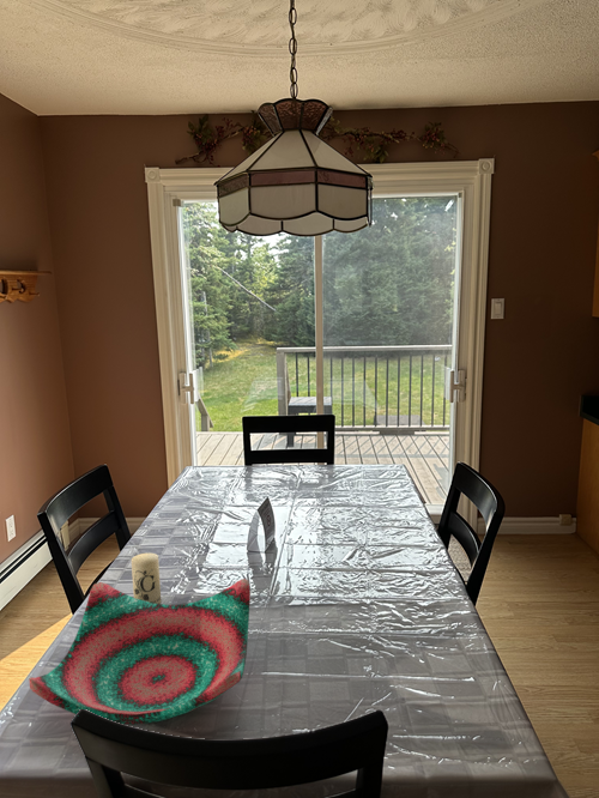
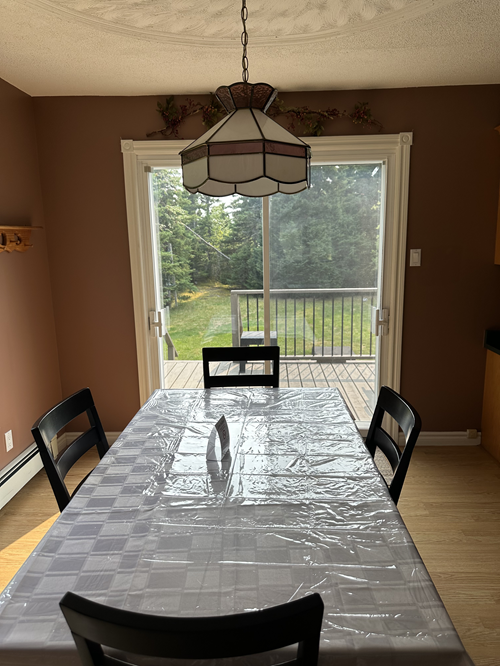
- decorative bowl [28,578,252,726]
- candle [131,552,162,604]
